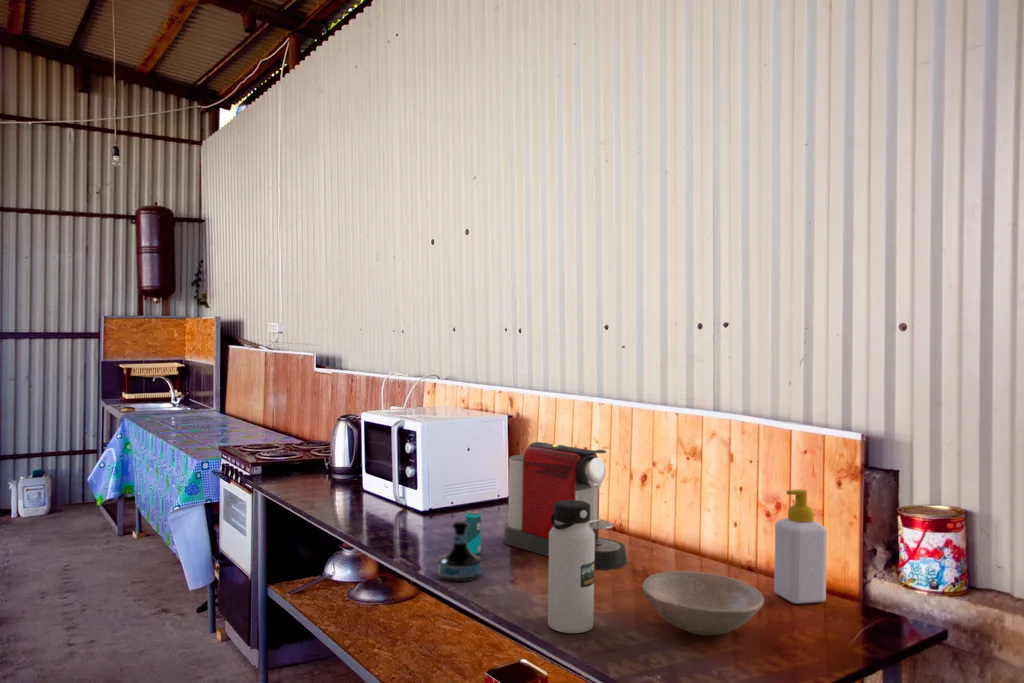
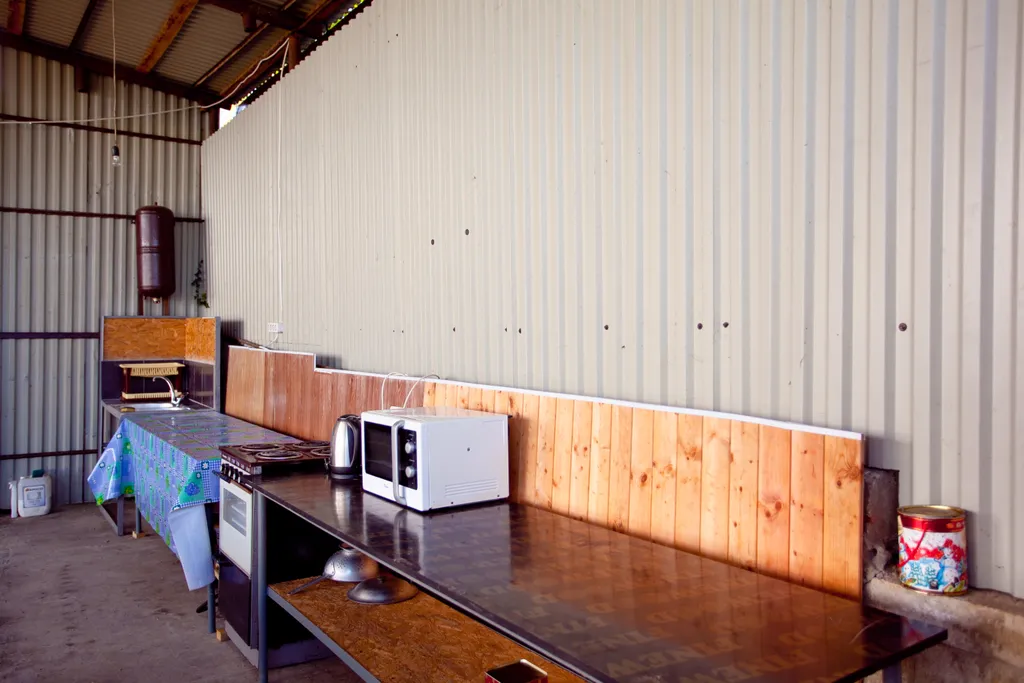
- soap bottle [773,488,828,605]
- tequila bottle [437,520,483,583]
- coffee maker [502,441,628,571]
- water bottle [547,500,595,634]
- beverage can [464,509,482,555]
- bowl [641,570,765,636]
